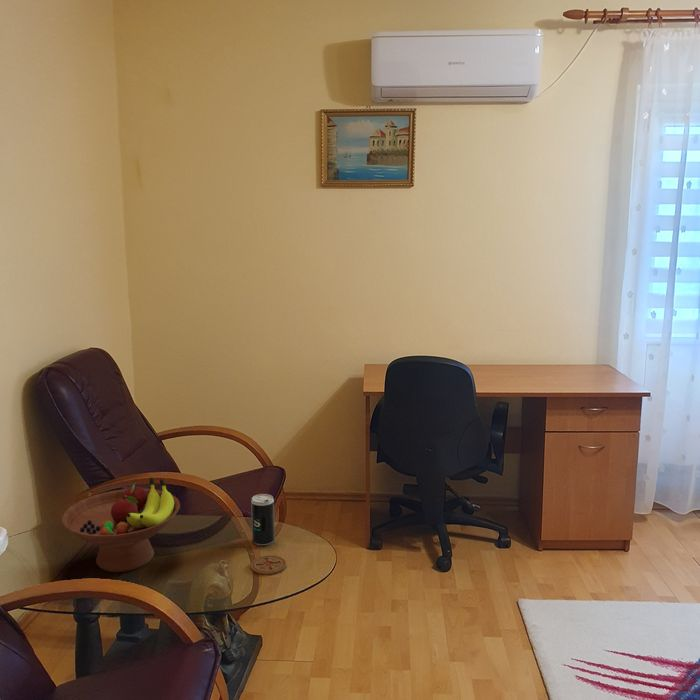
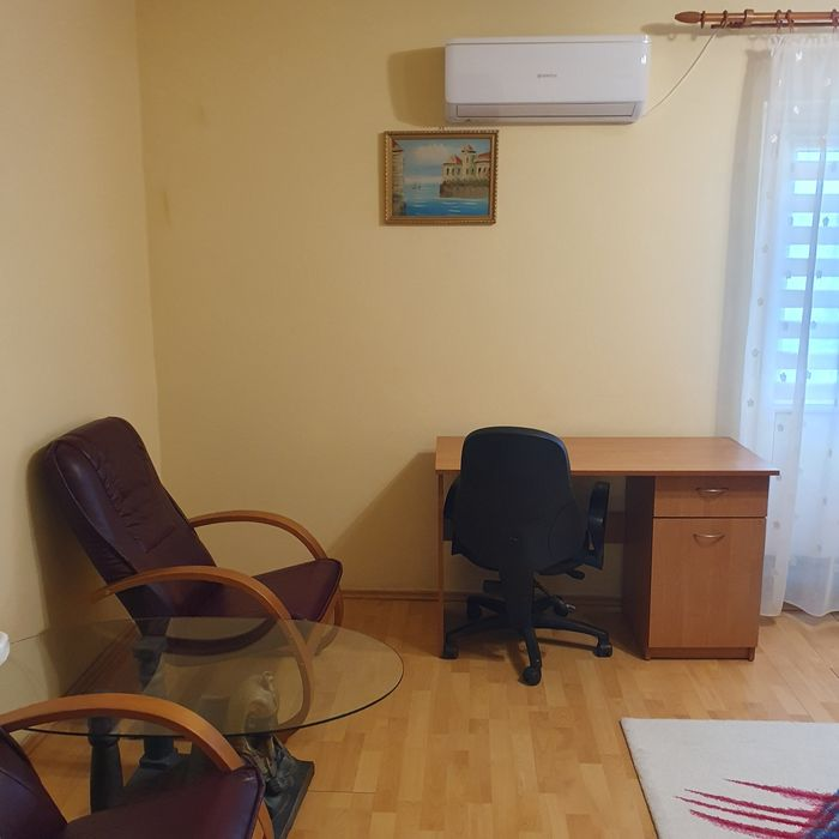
- fruit bowl [61,477,181,573]
- coaster [250,555,287,576]
- beverage can [250,493,275,546]
